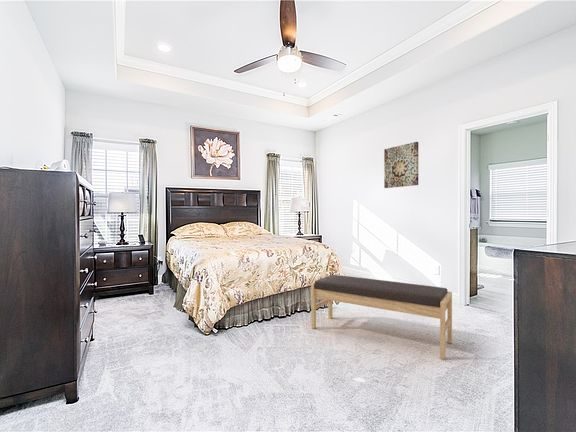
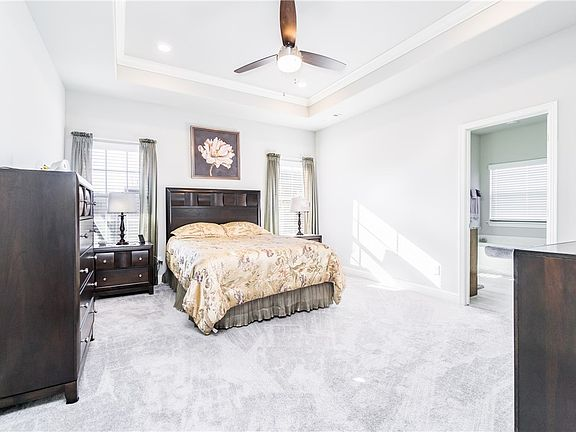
- bench [310,274,453,360]
- wall art [383,141,419,189]
